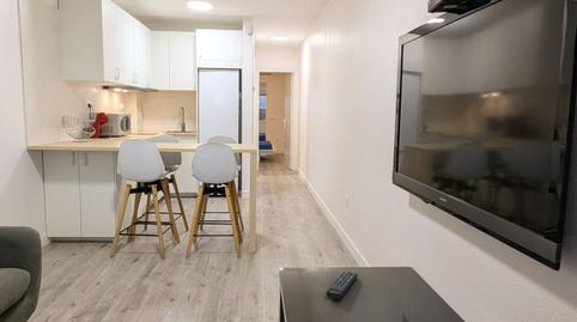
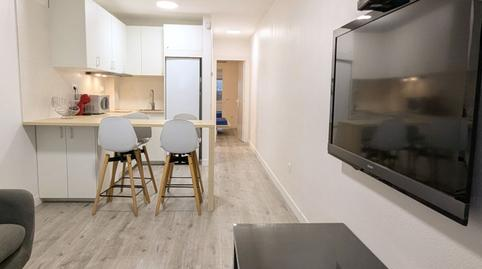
- remote control [326,271,359,300]
